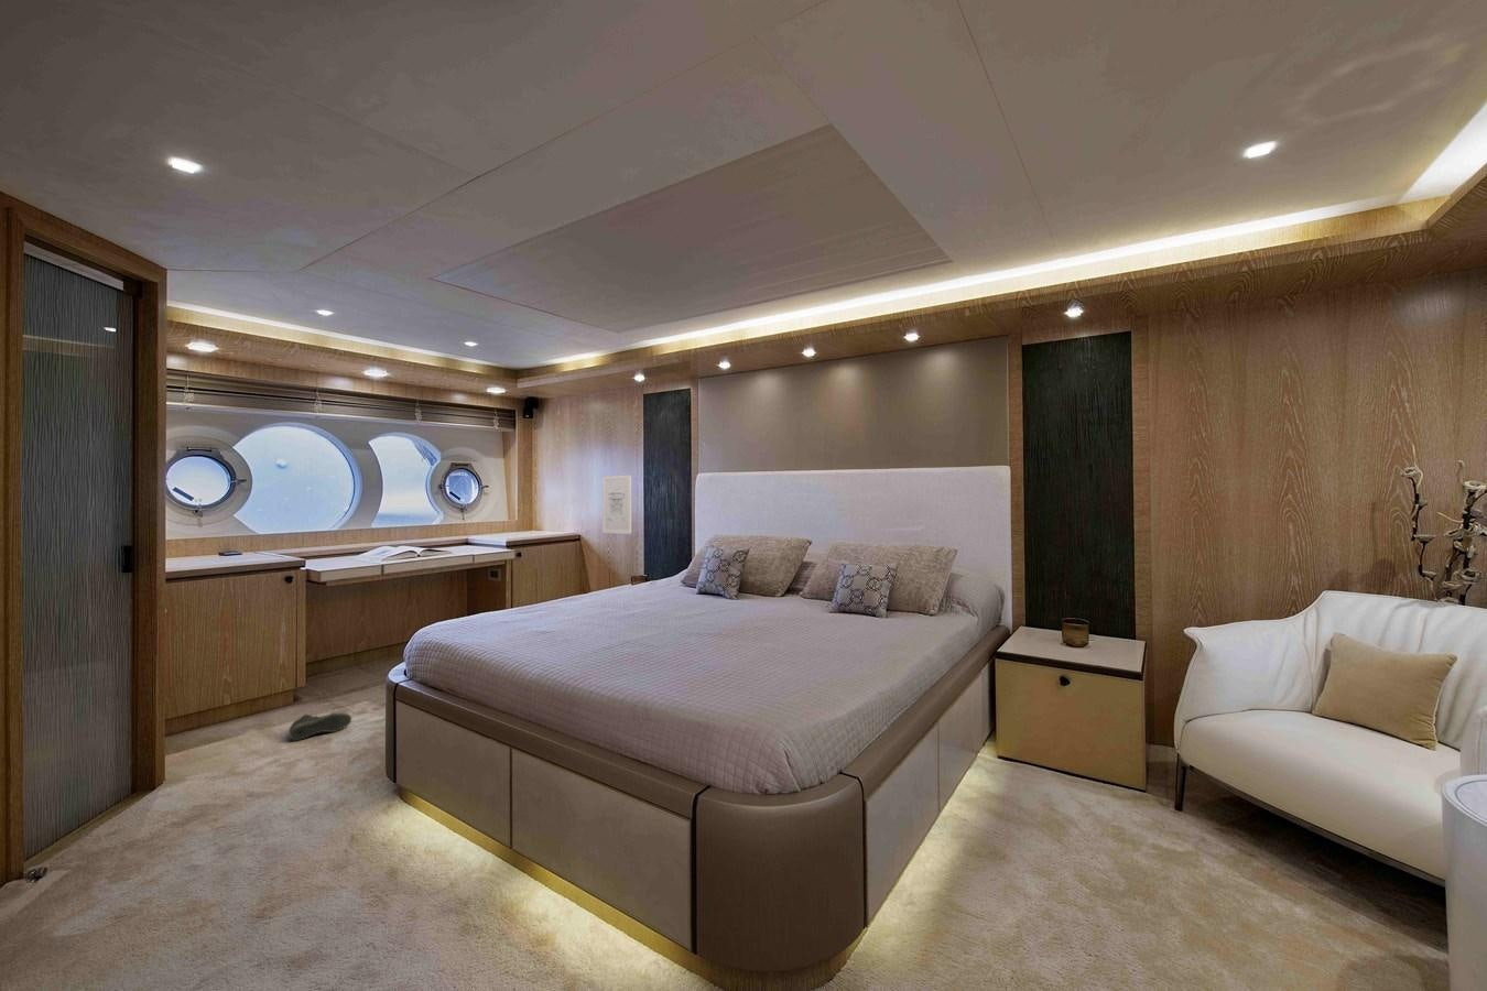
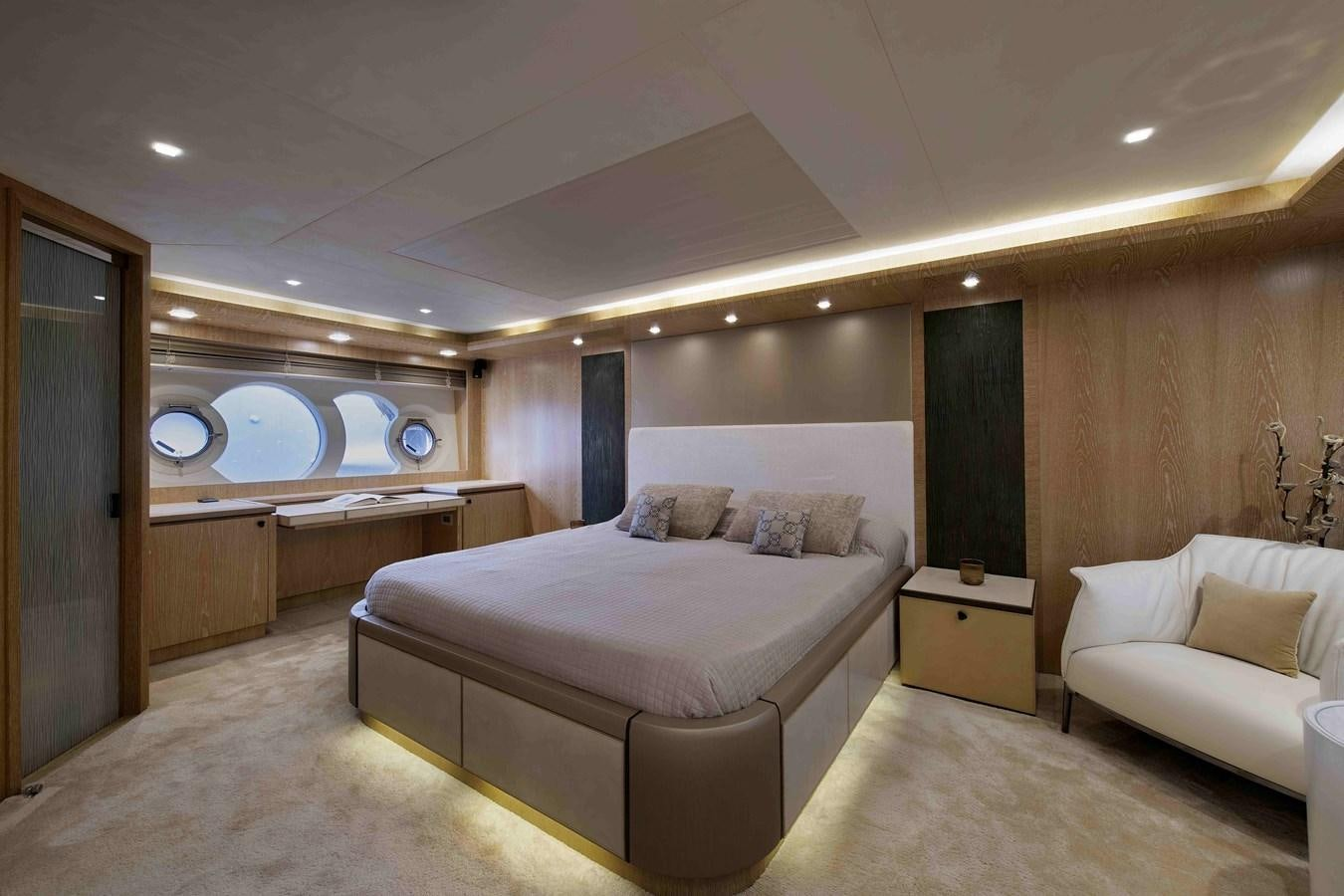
- sneaker [288,711,353,741]
- wall art [602,474,632,535]
